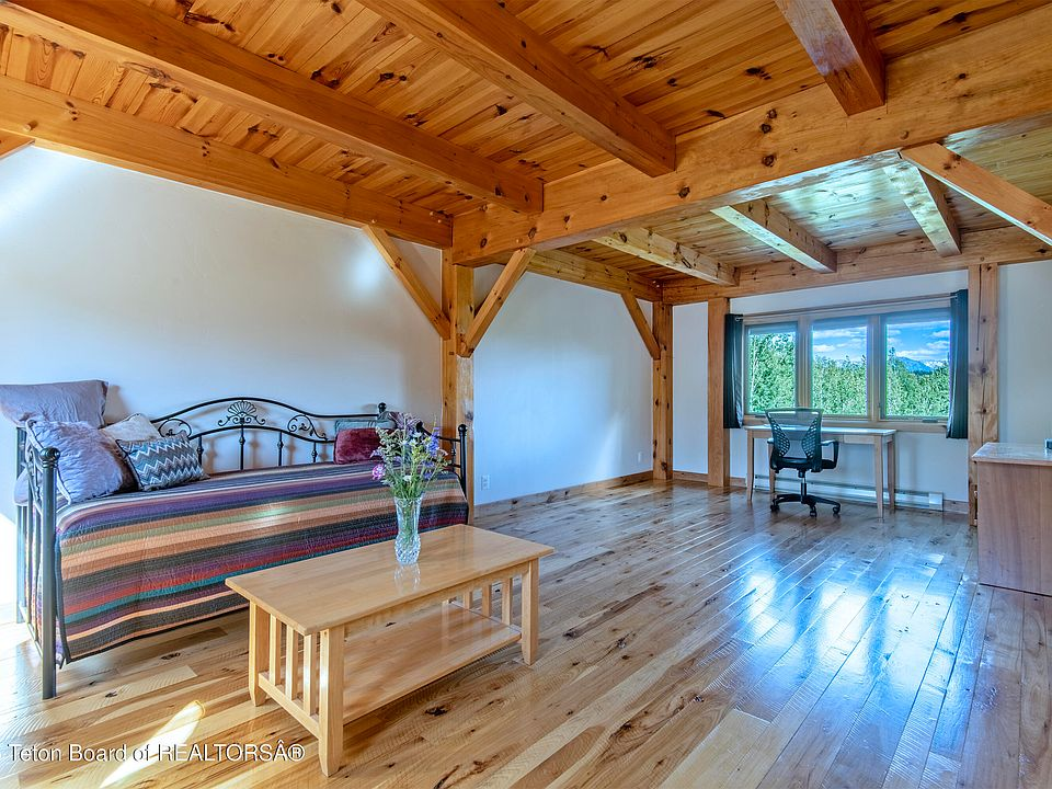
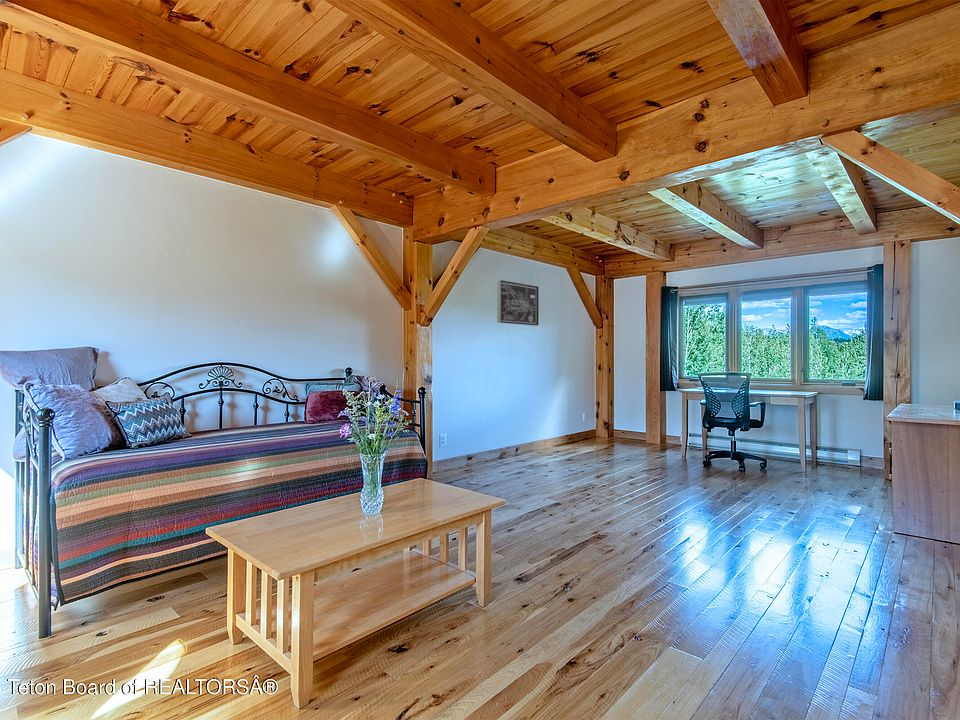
+ wall art [496,279,539,326]
